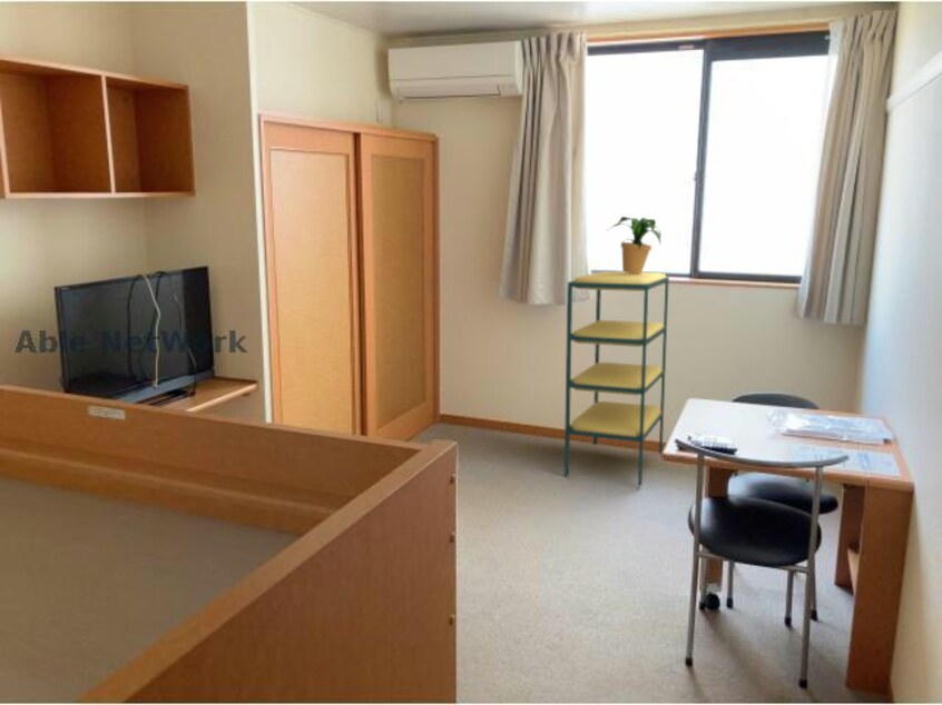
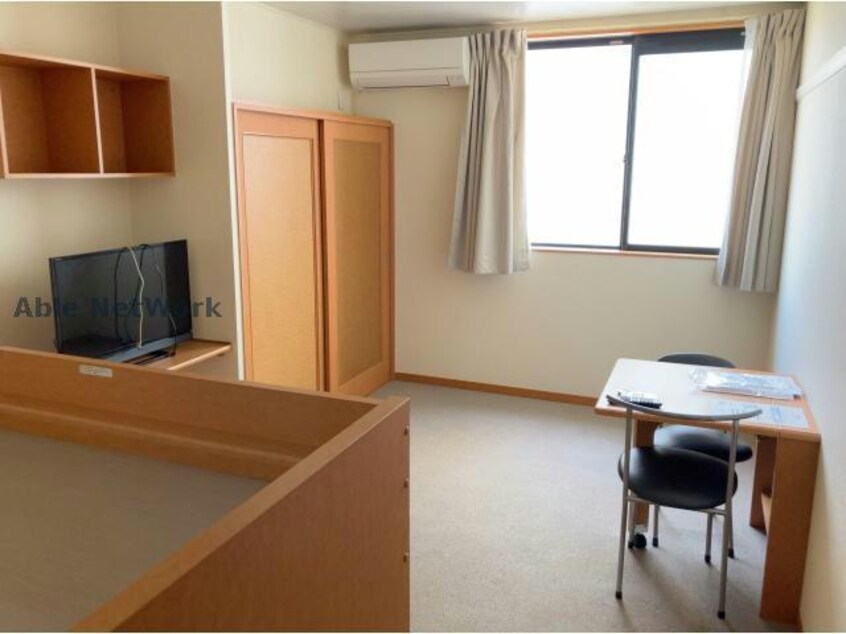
- shelving unit [563,270,670,487]
- potted plant [608,216,663,274]
